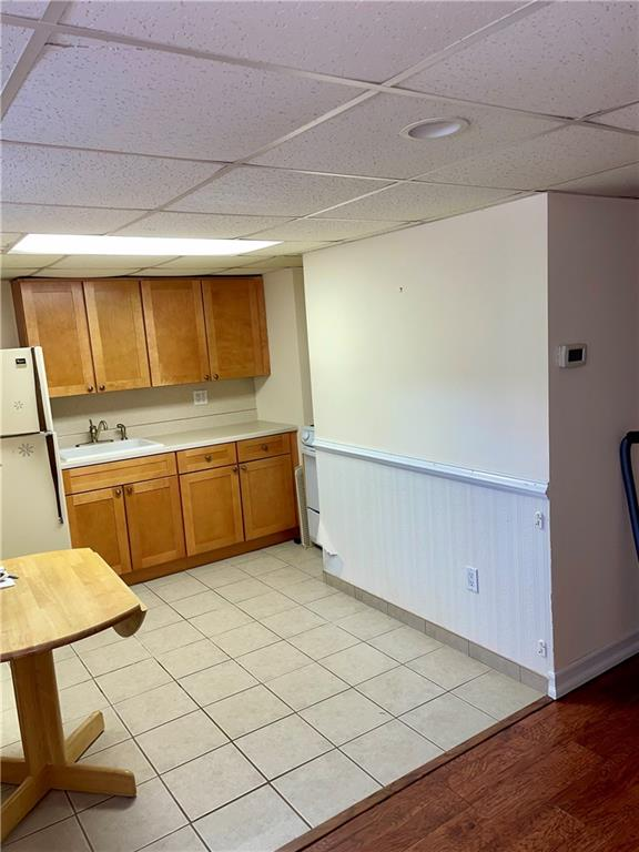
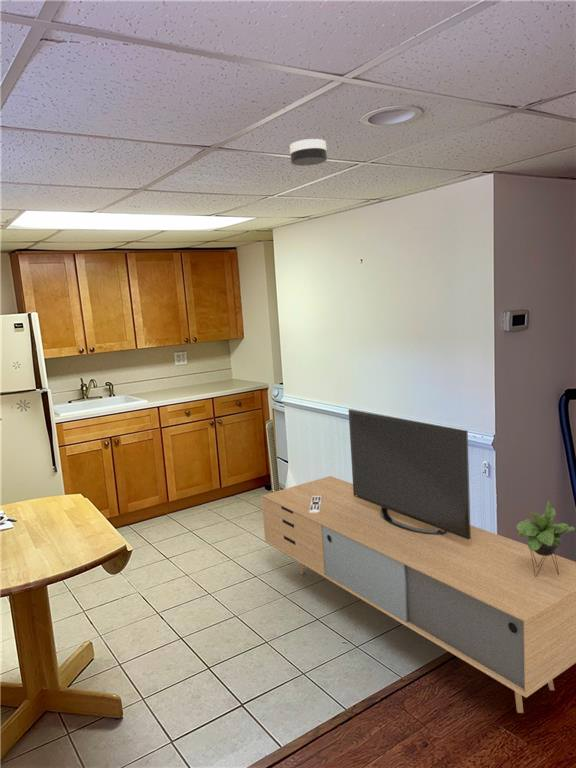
+ smoke detector [289,138,328,167]
+ media console [260,408,576,714]
